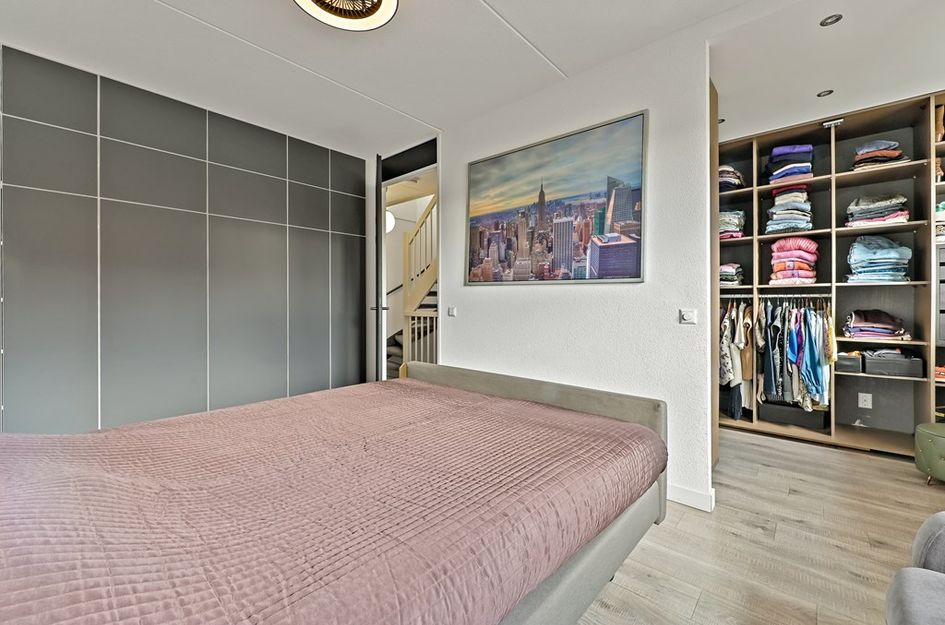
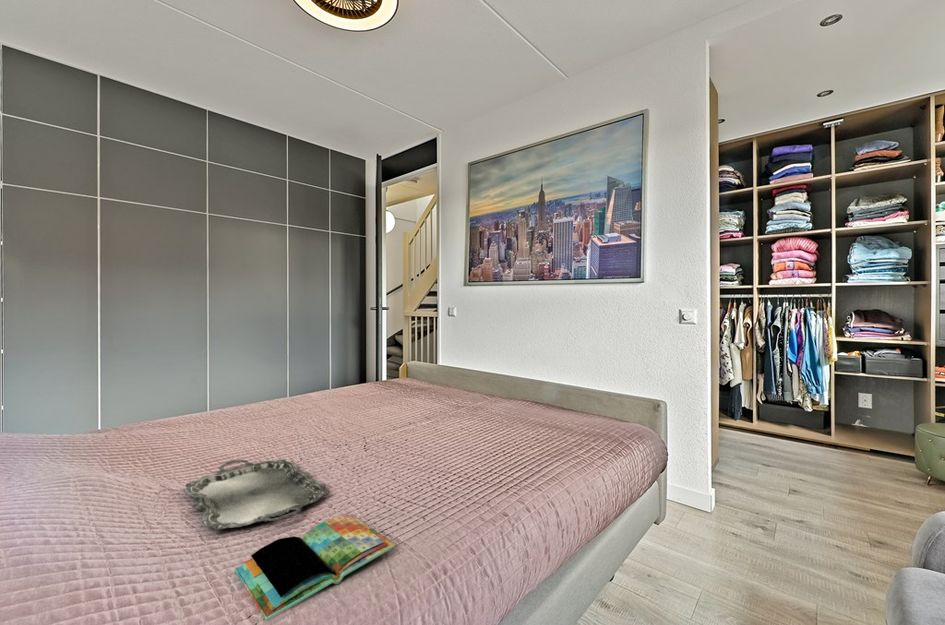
+ book [234,513,396,621]
+ serving tray [184,459,331,532]
